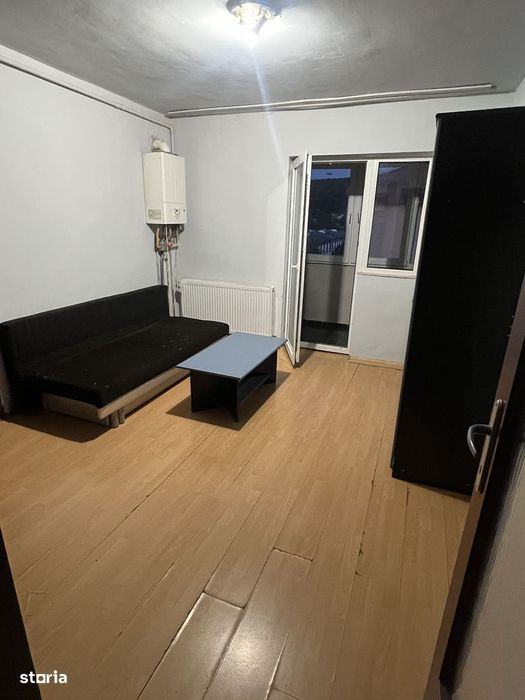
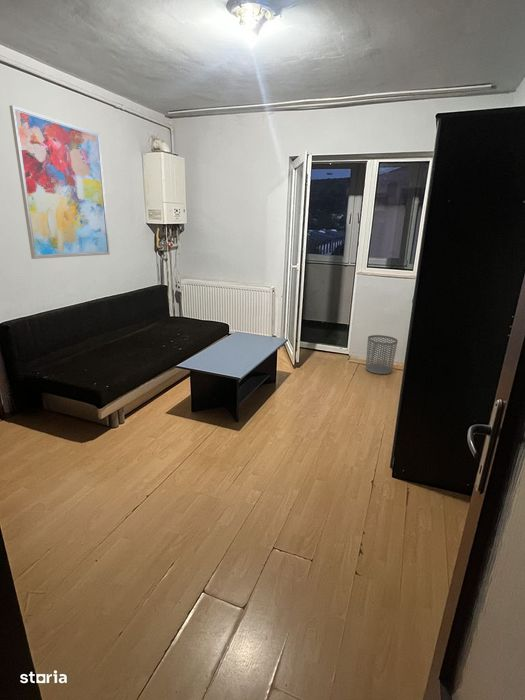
+ wall art [8,104,111,260]
+ waste bin [365,334,399,375]
